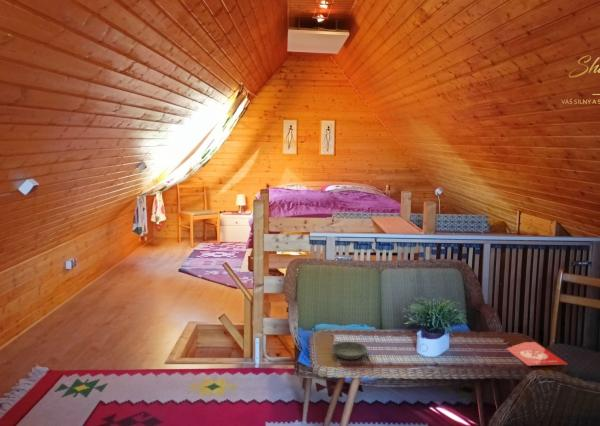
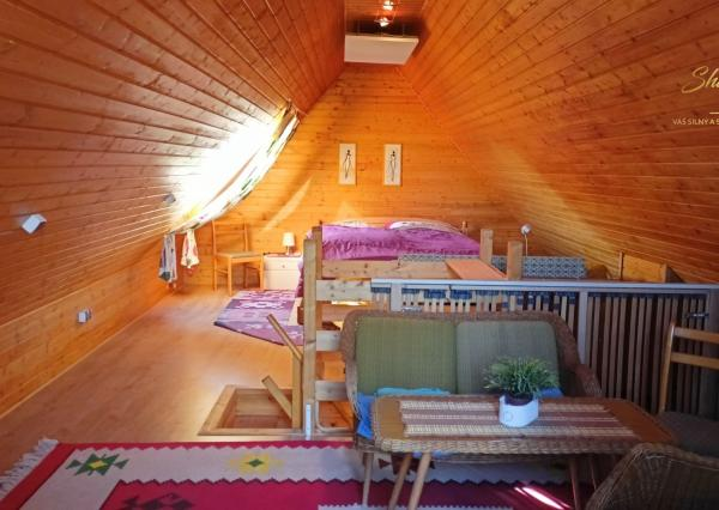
- book [506,341,568,367]
- saucer [331,341,368,360]
